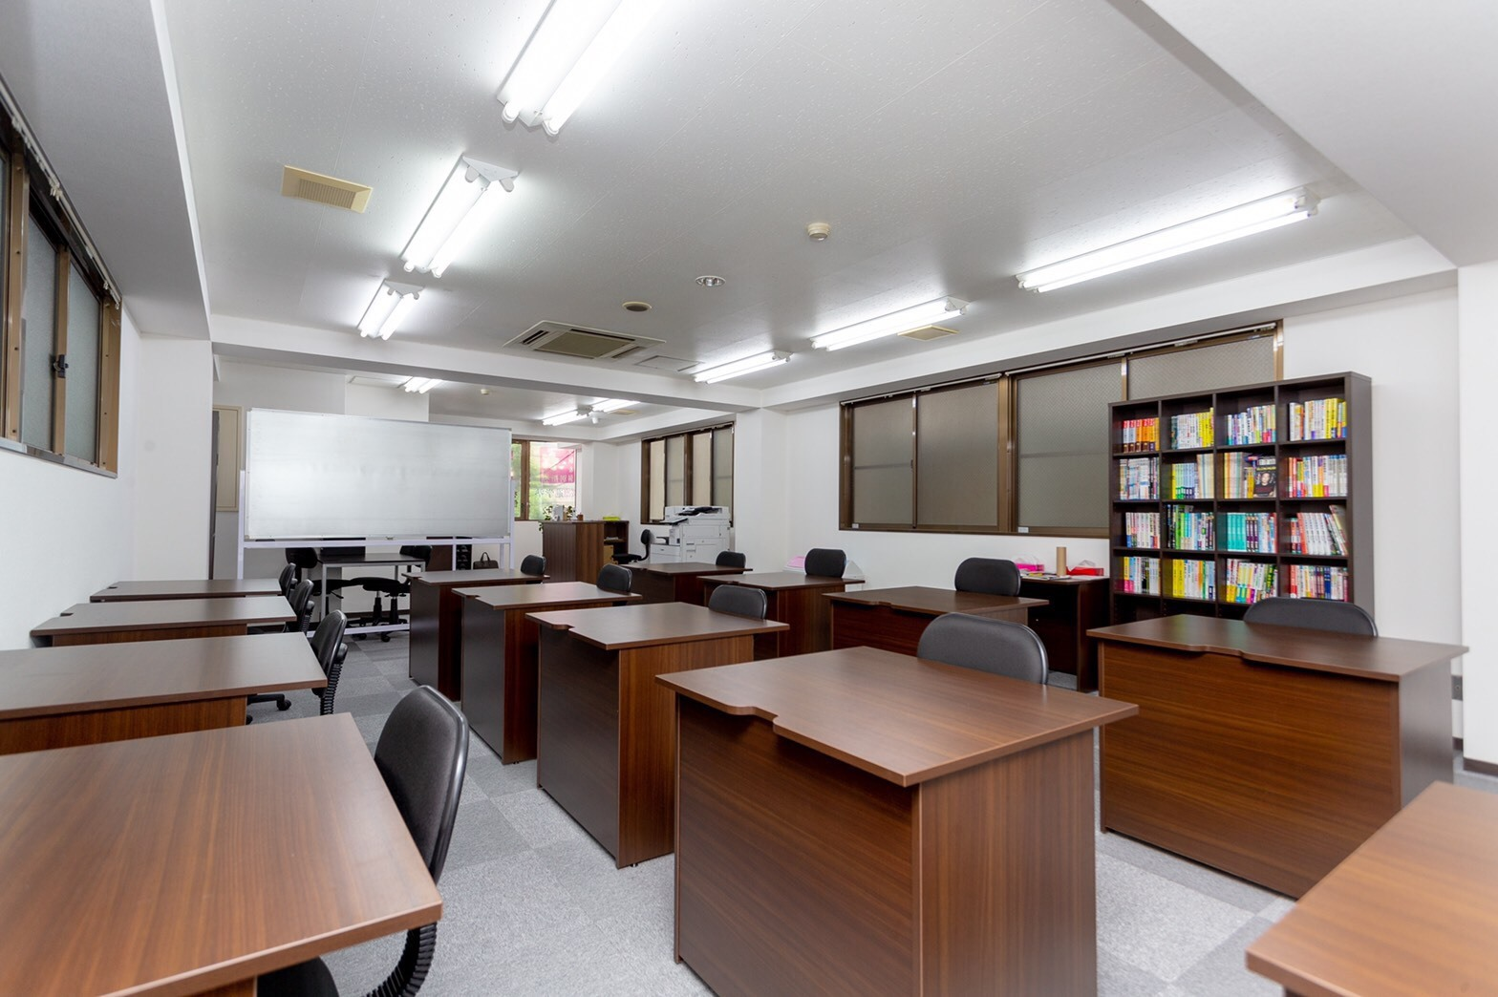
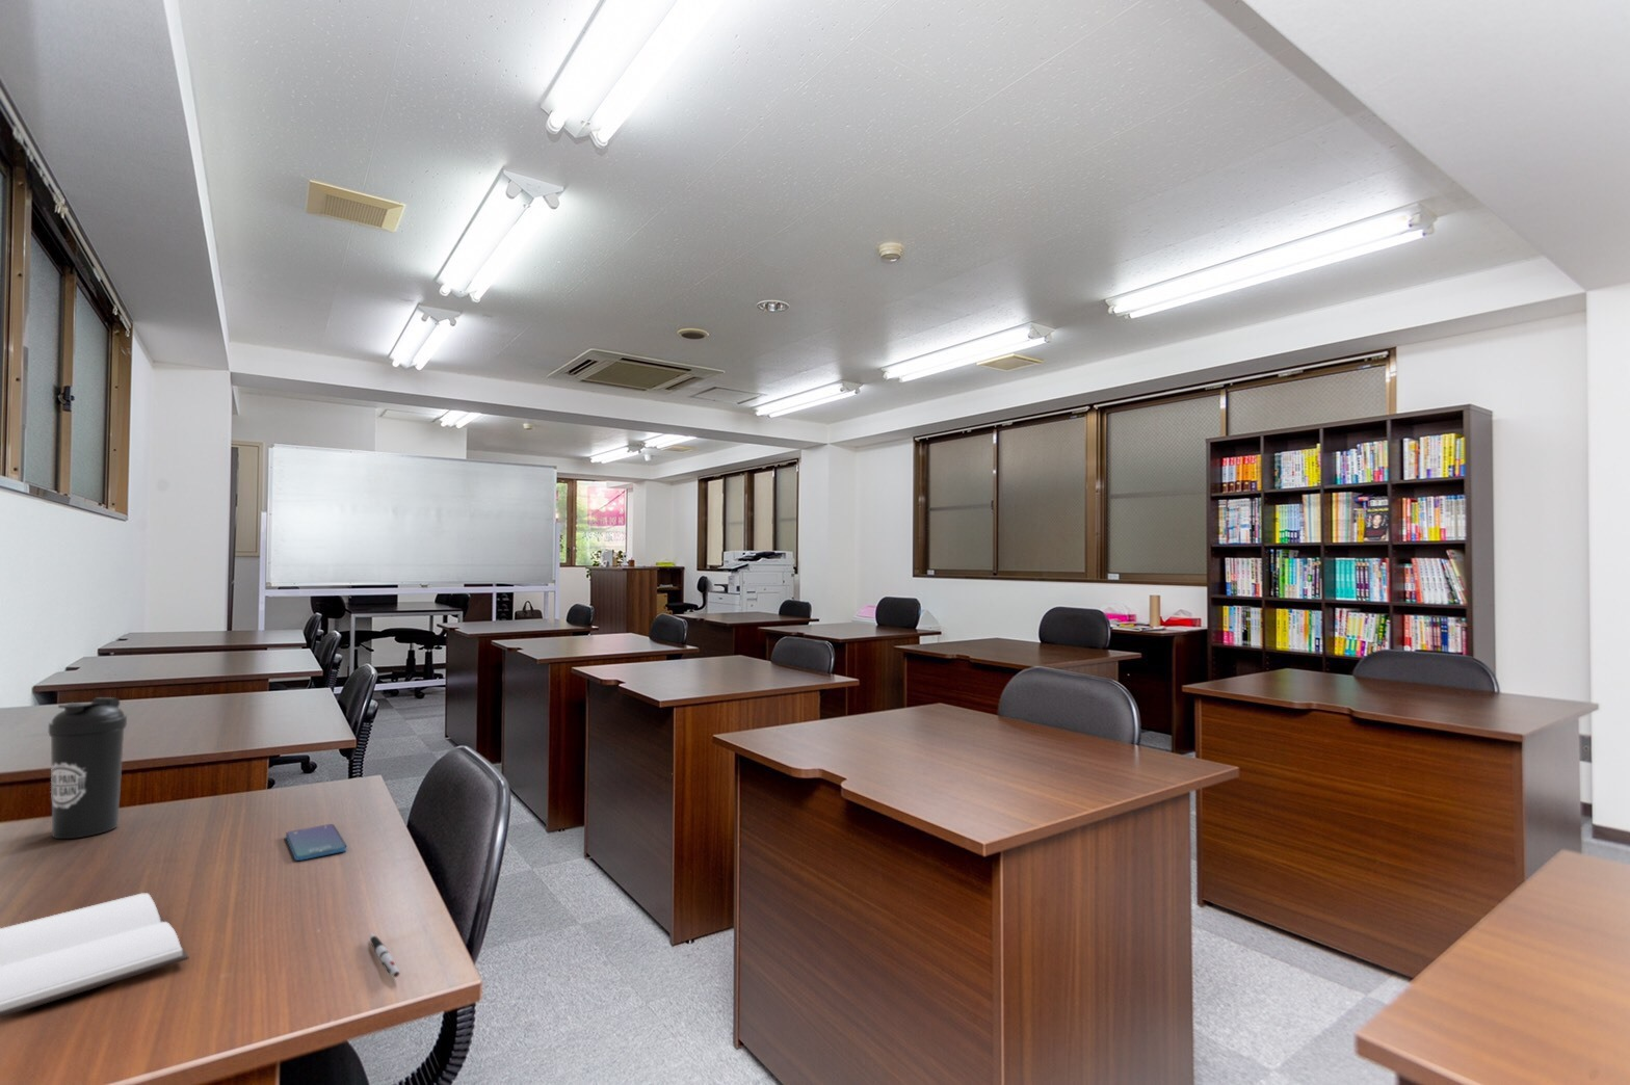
+ pen [369,934,400,978]
+ water bottle [47,696,128,839]
+ smartphone [285,823,349,861]
+ book [0,891,189,1018]
